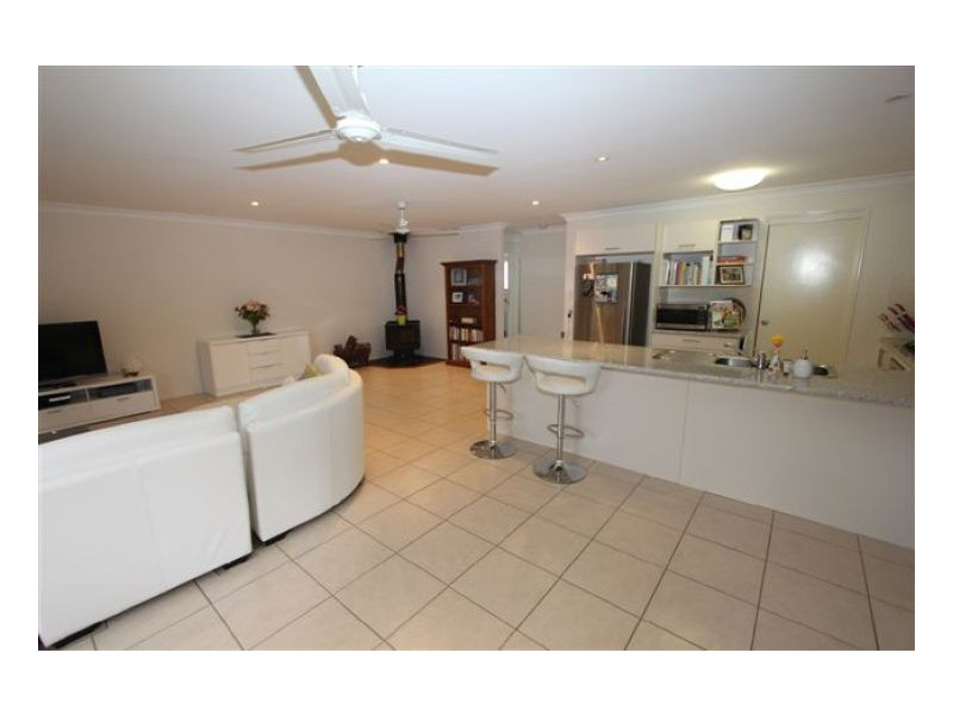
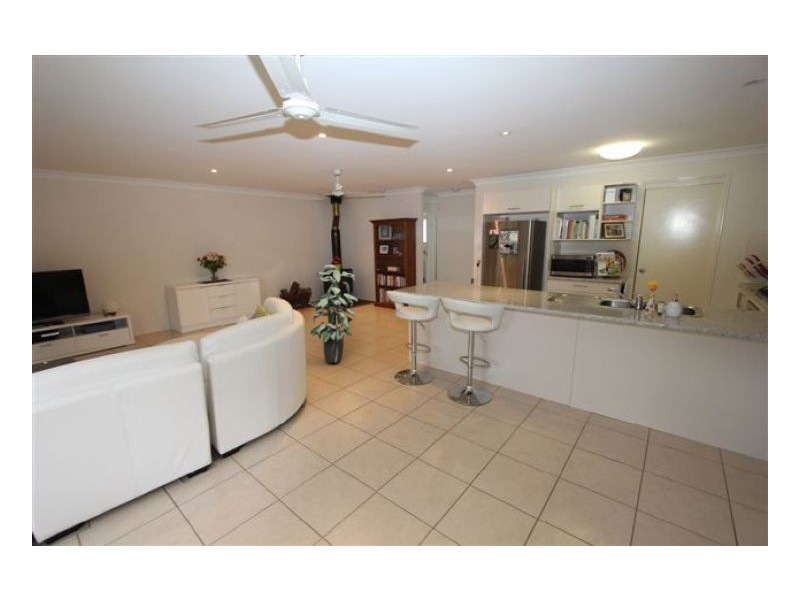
+ indoor plant [308,264,359,364]
